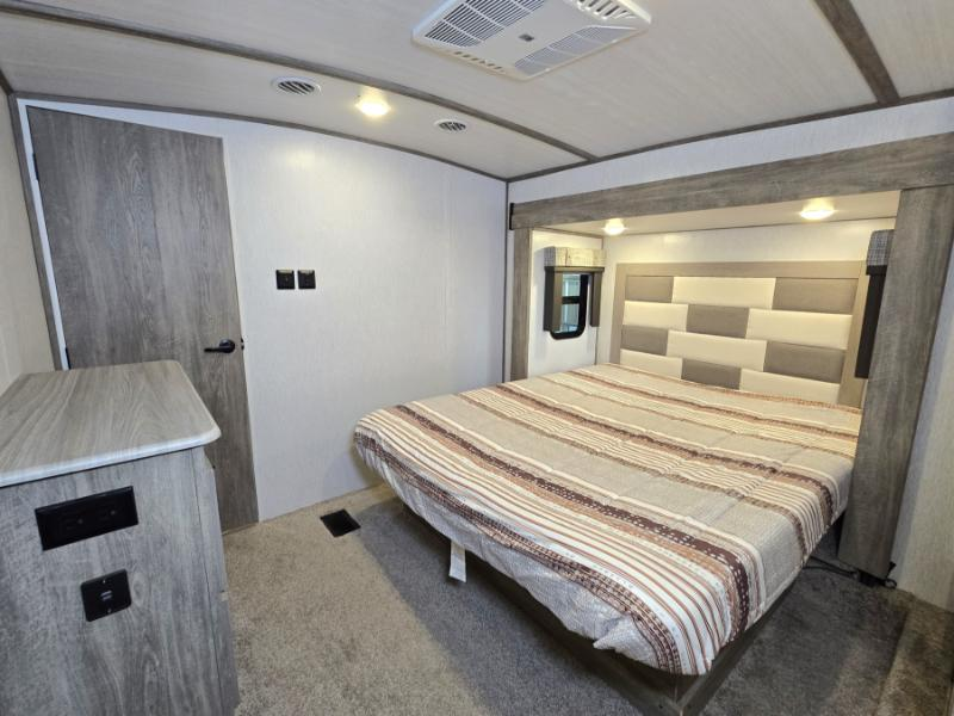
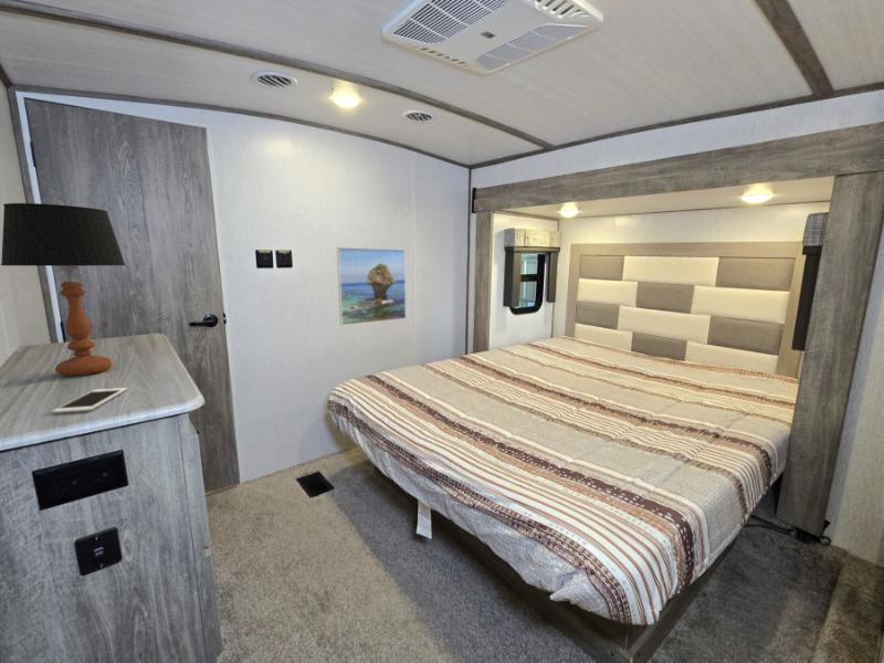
+ cell phone [52,387,128,414]
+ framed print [336,246,407,326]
+ table lamp [0,202,126,377]
